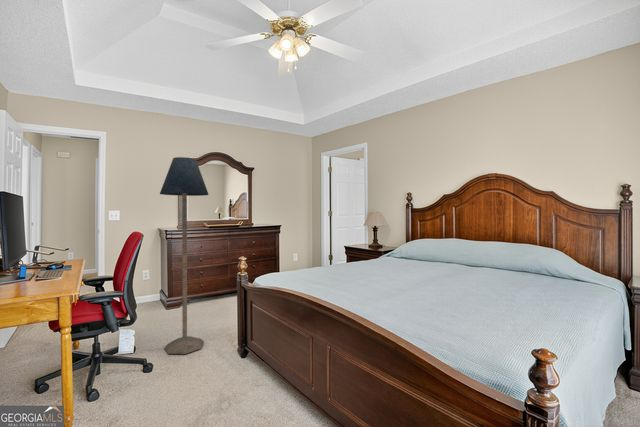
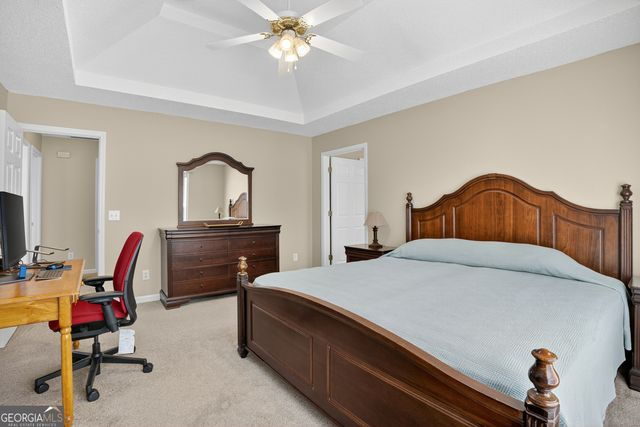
- floor lamp [159,156,210,355]
